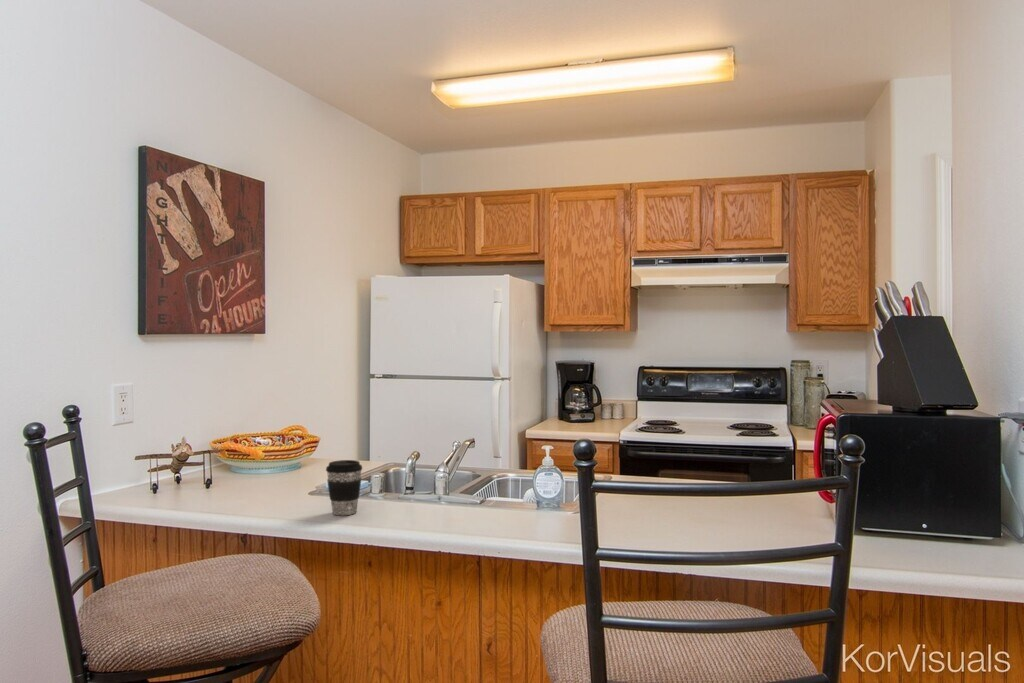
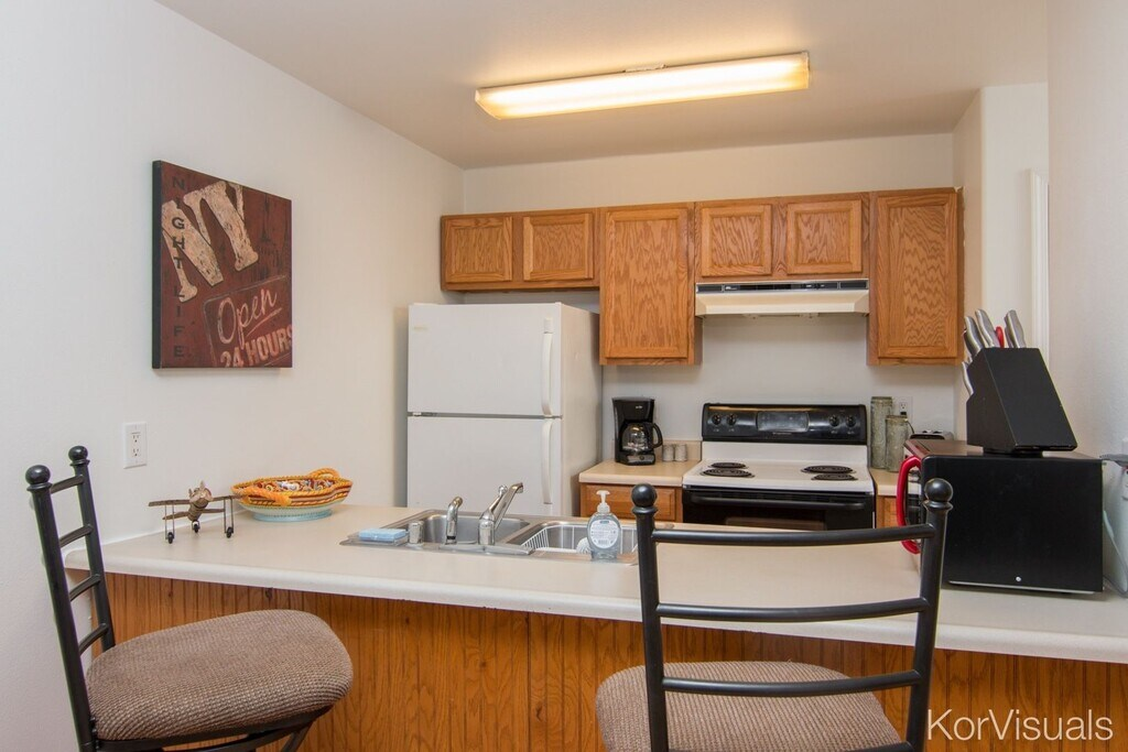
- coffee cup [325,459,363,516]
